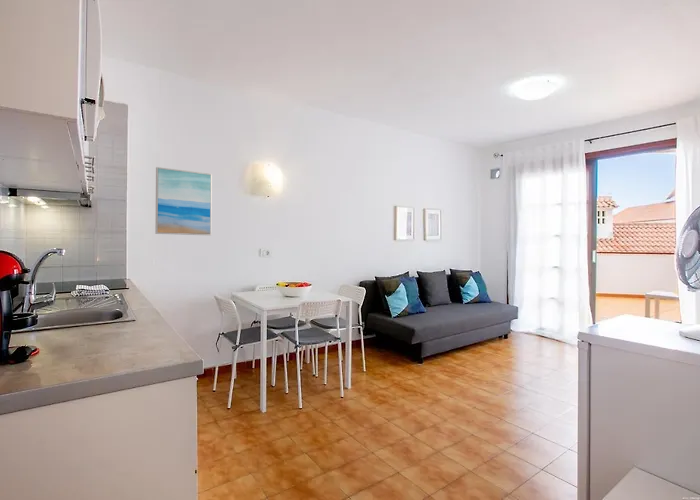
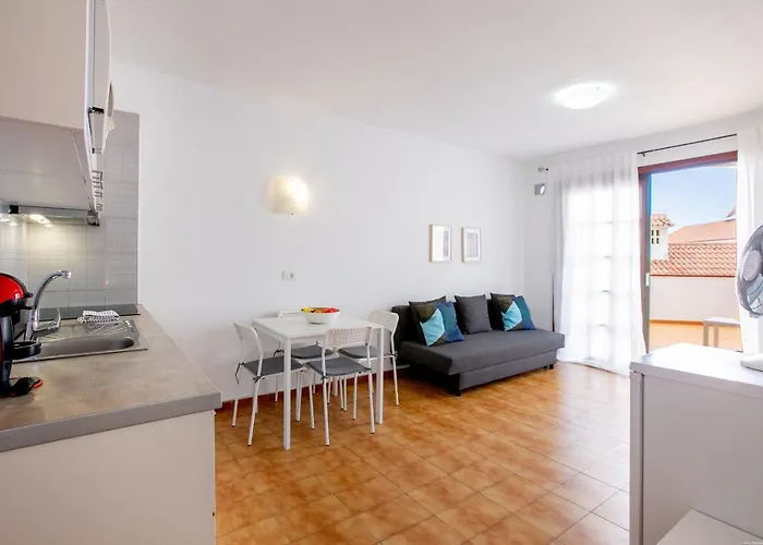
- wall art [154,166,213,236]
